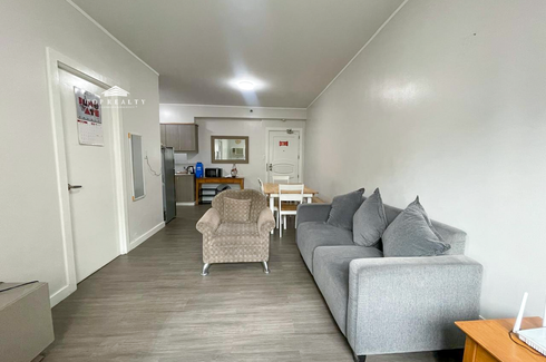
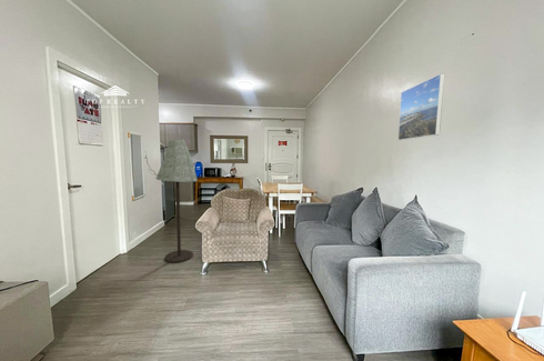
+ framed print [397,72,445,141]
+ floor lamp [155,139,199,264]
